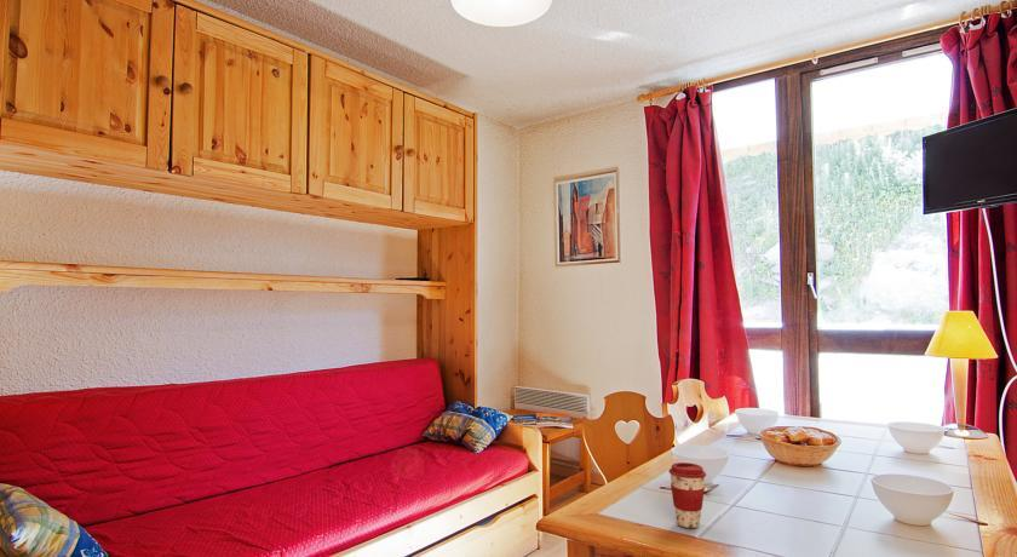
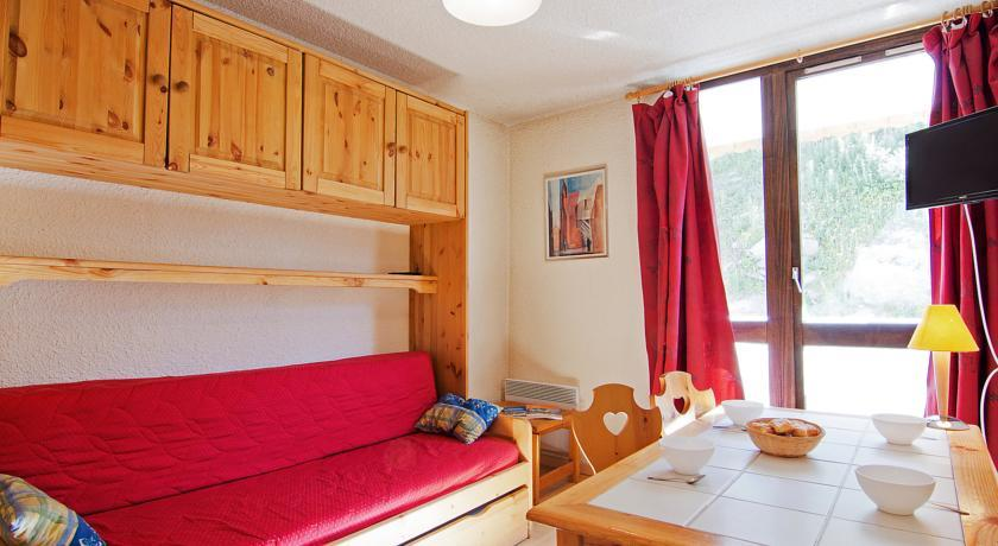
- coffee cup [668,461,707,529]
